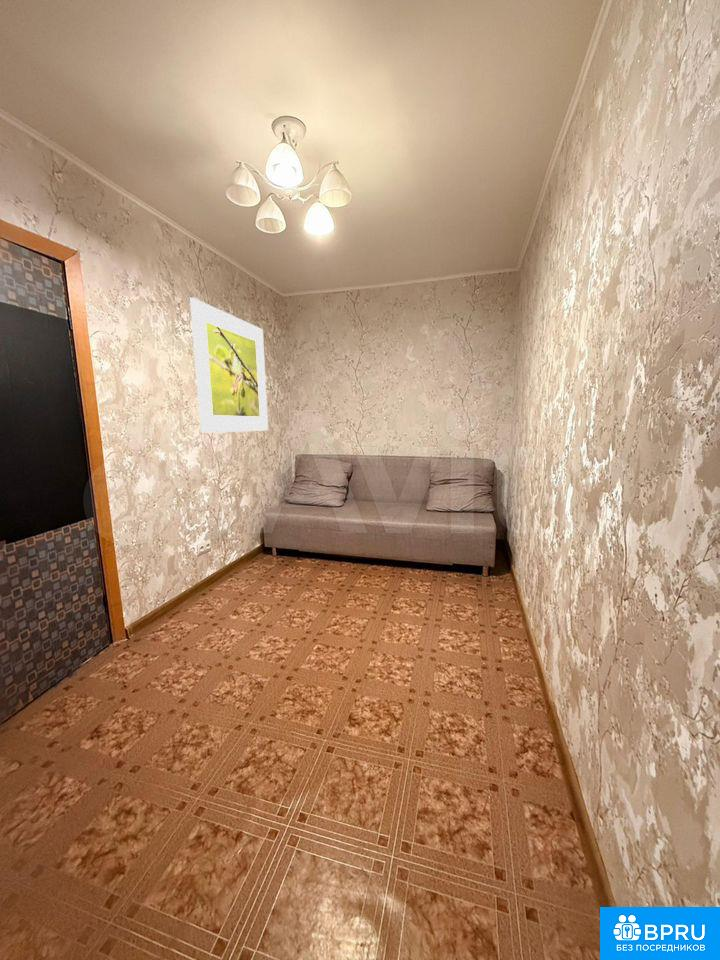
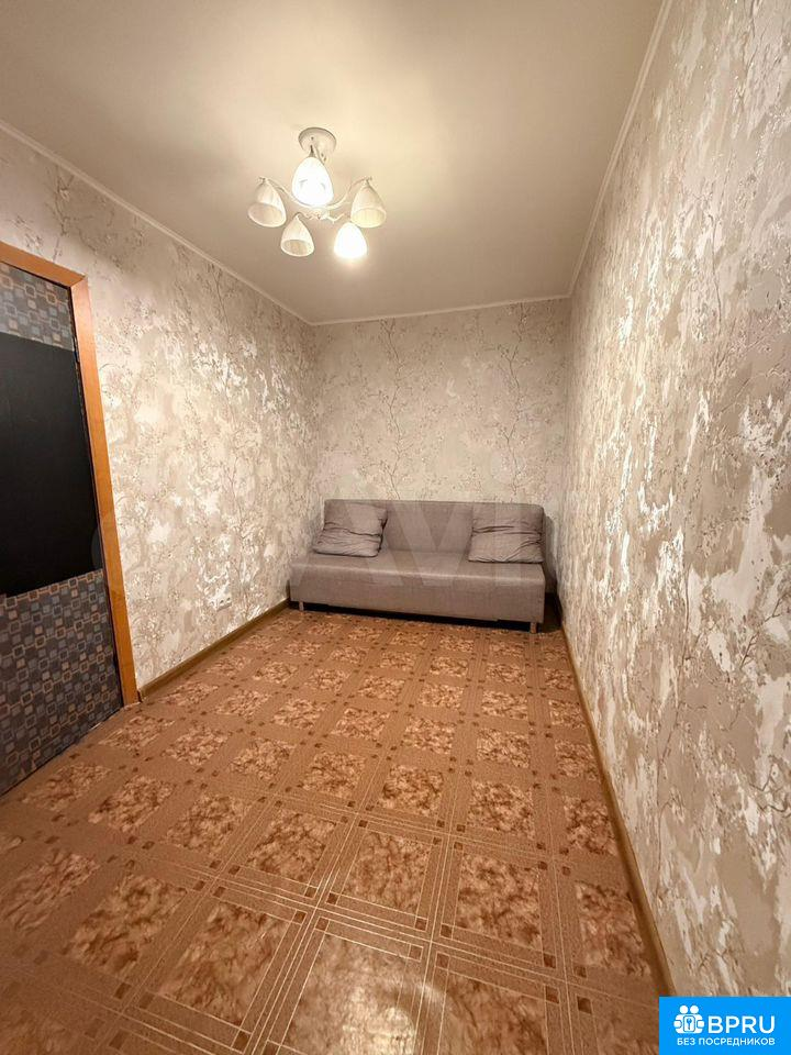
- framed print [189,297,269,434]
